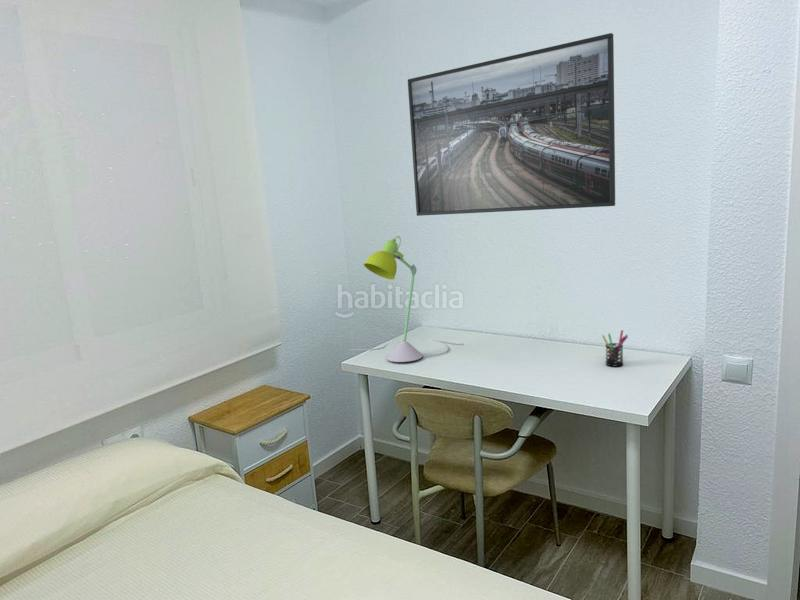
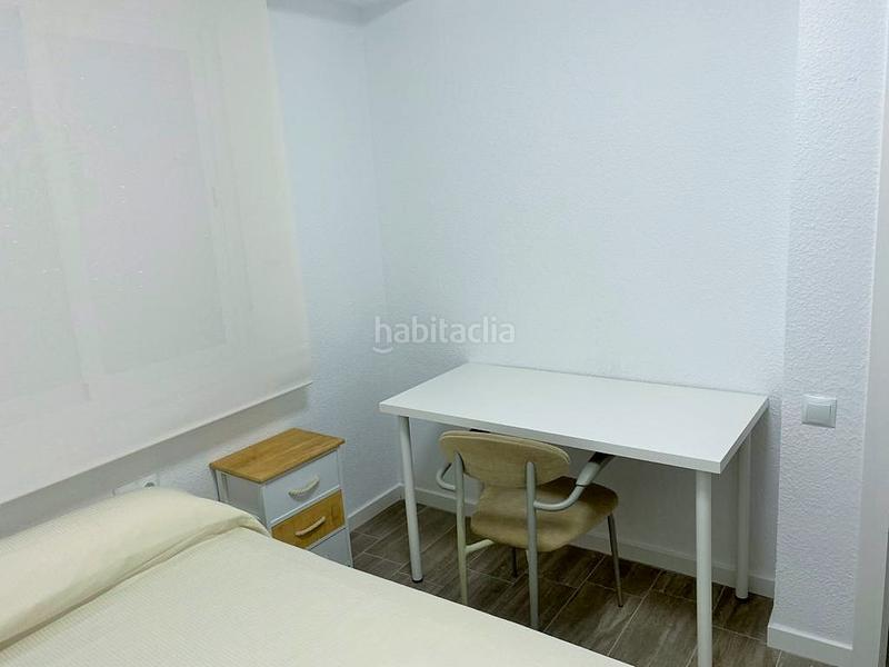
- desk lamp [349,235,465,363]
- pen holder [601,329,629,368]
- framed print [407,32,616,217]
